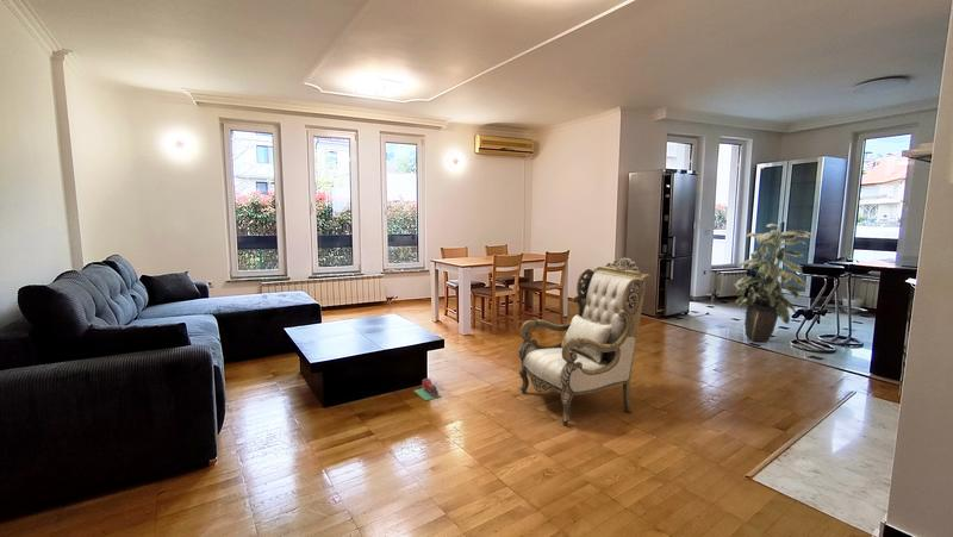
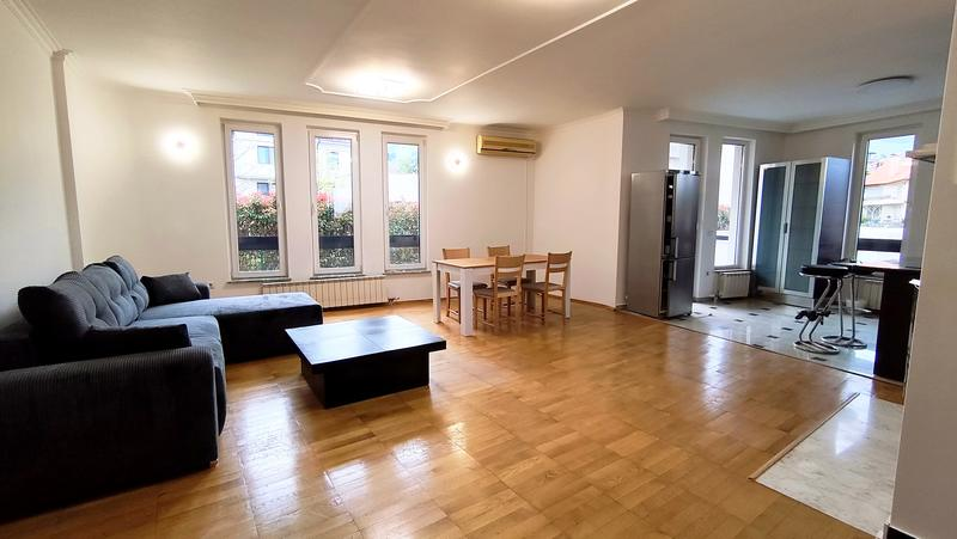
- indoor plant [731,223,814,343]
- armchair [517,257,652,426]
- toy train [413,377,442,401]
